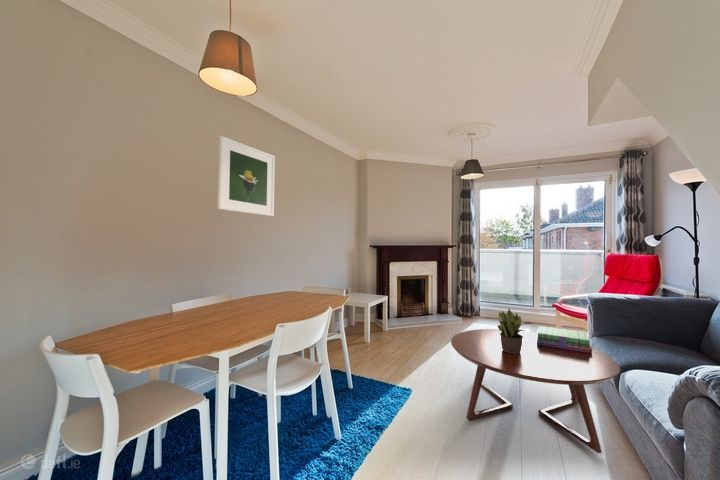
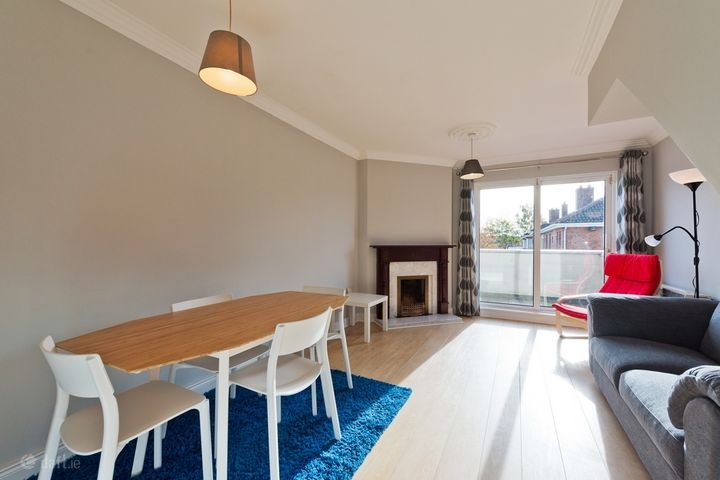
- coffee table [450,328,621,454]
- potted plant [497,308,533,354]
- stack of books [536,325,593,354]
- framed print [217,135,276,217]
